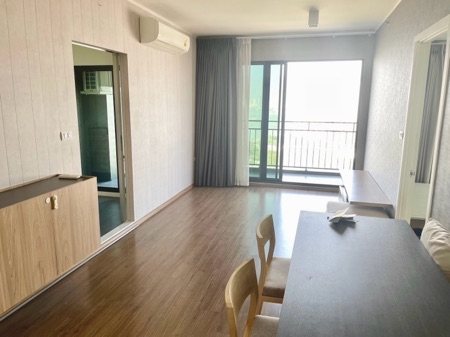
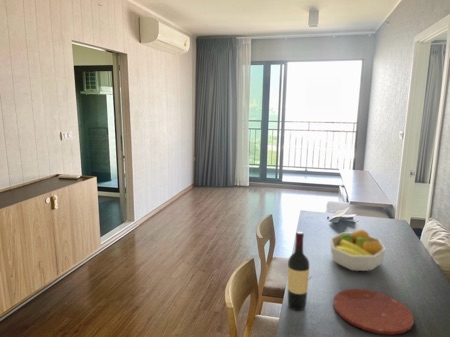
+ fruit bowl [329,228,387,272]
+ plate [332,288,415,336]
+ wine bottle [287,231,310,311]
